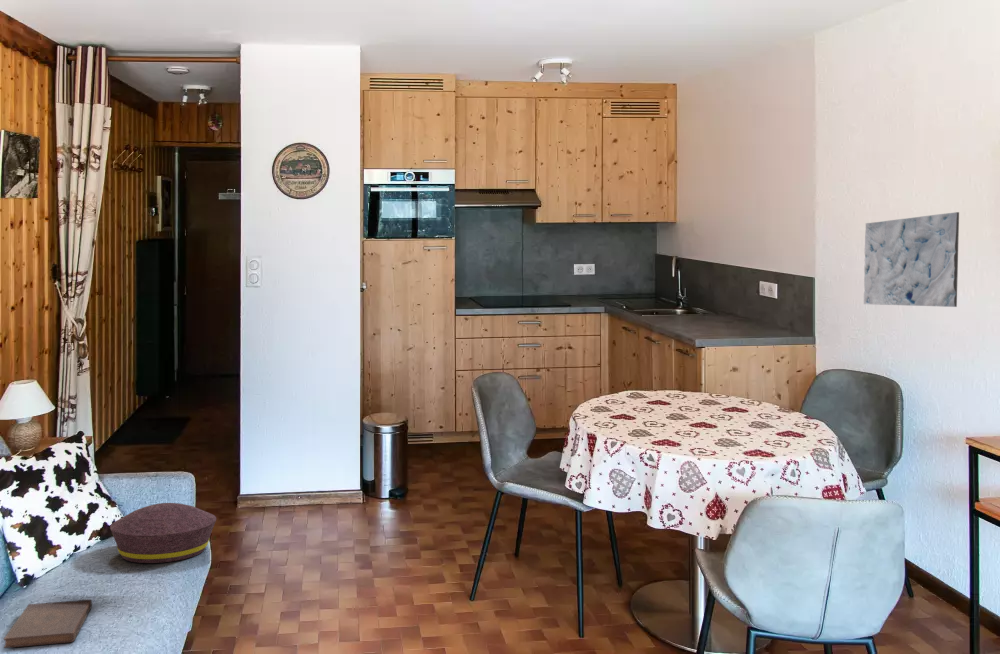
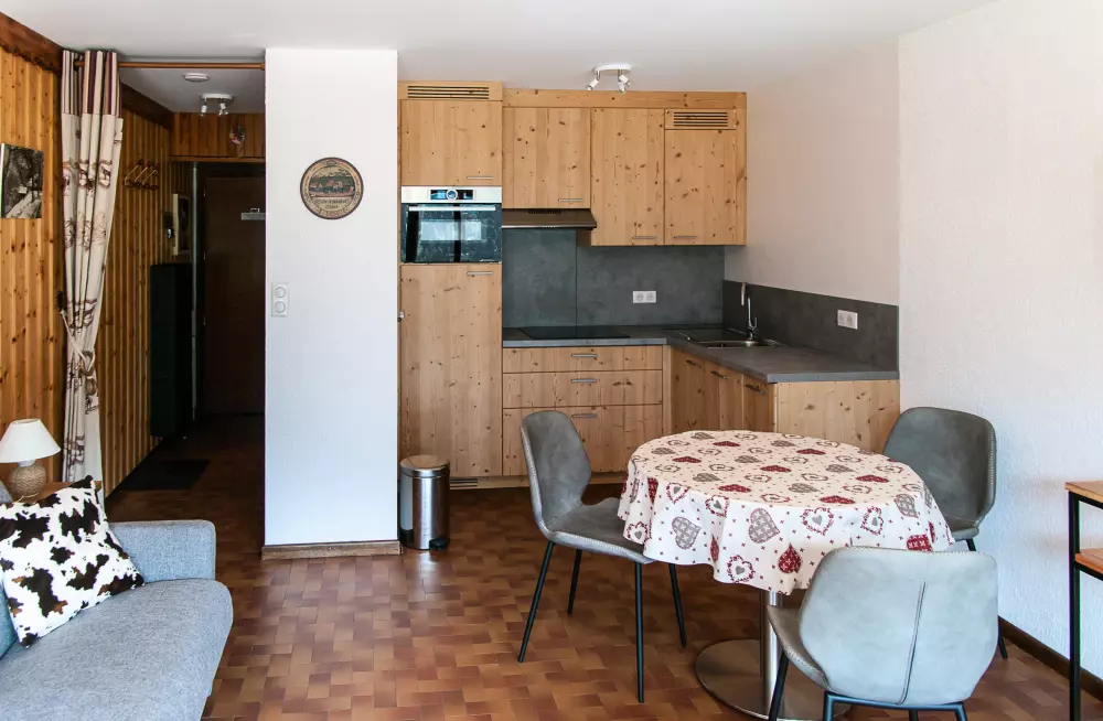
- book [3,599,93,649]
- cushion [109,502,217,564]
- topographical map [863,211,960,308]
